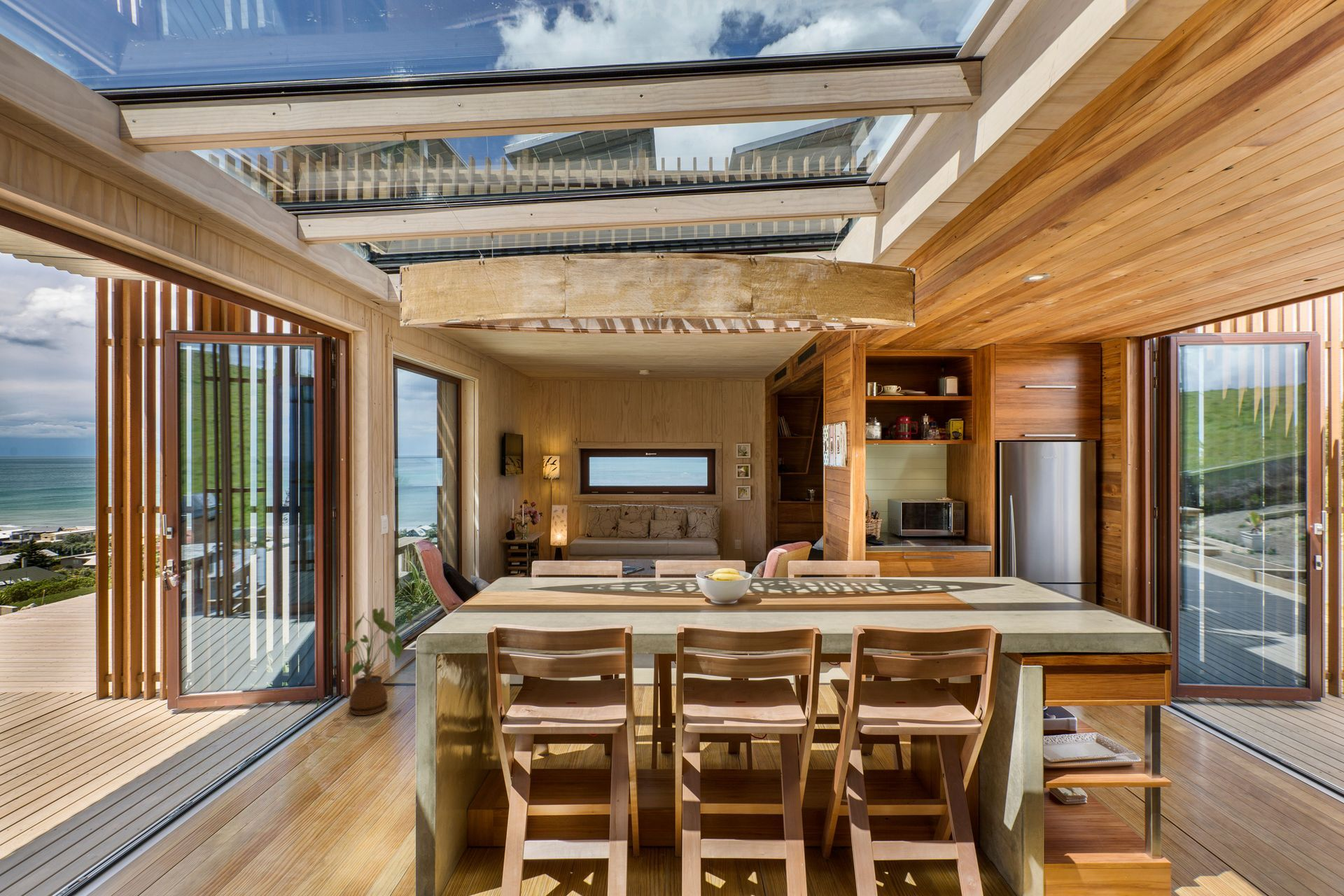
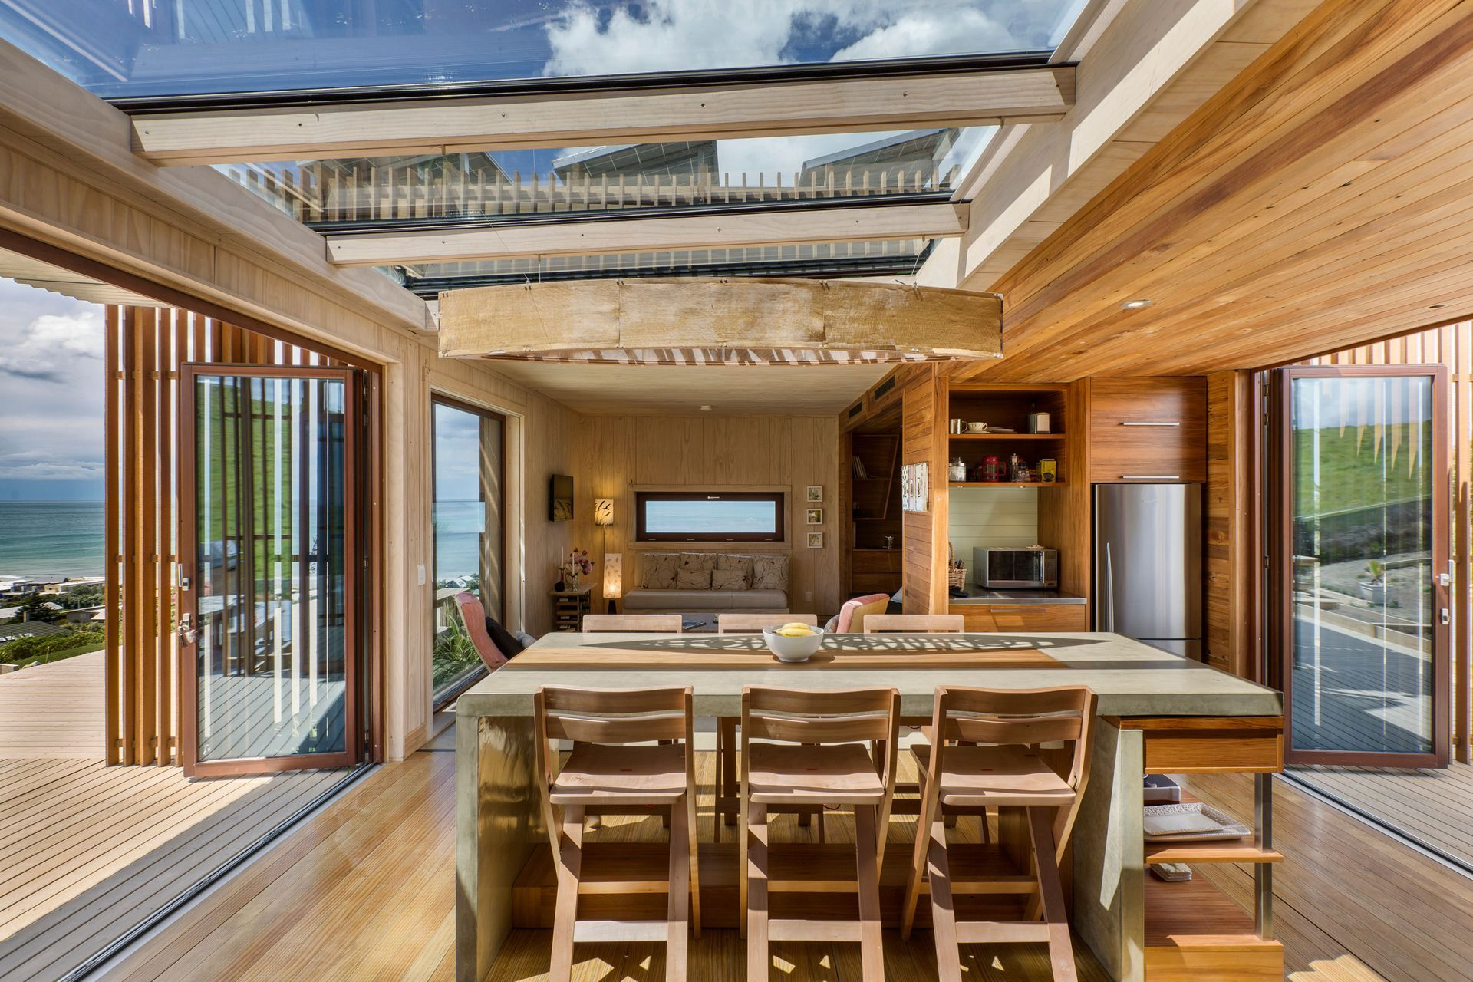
- house plant [329,607,416,716]
